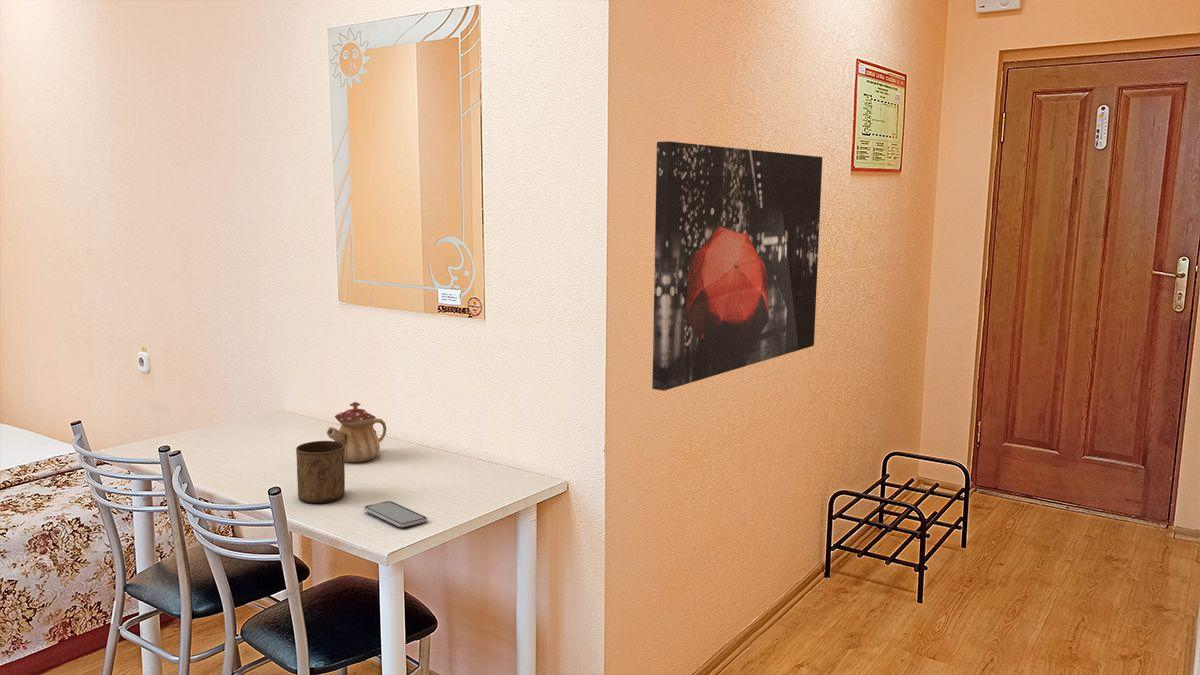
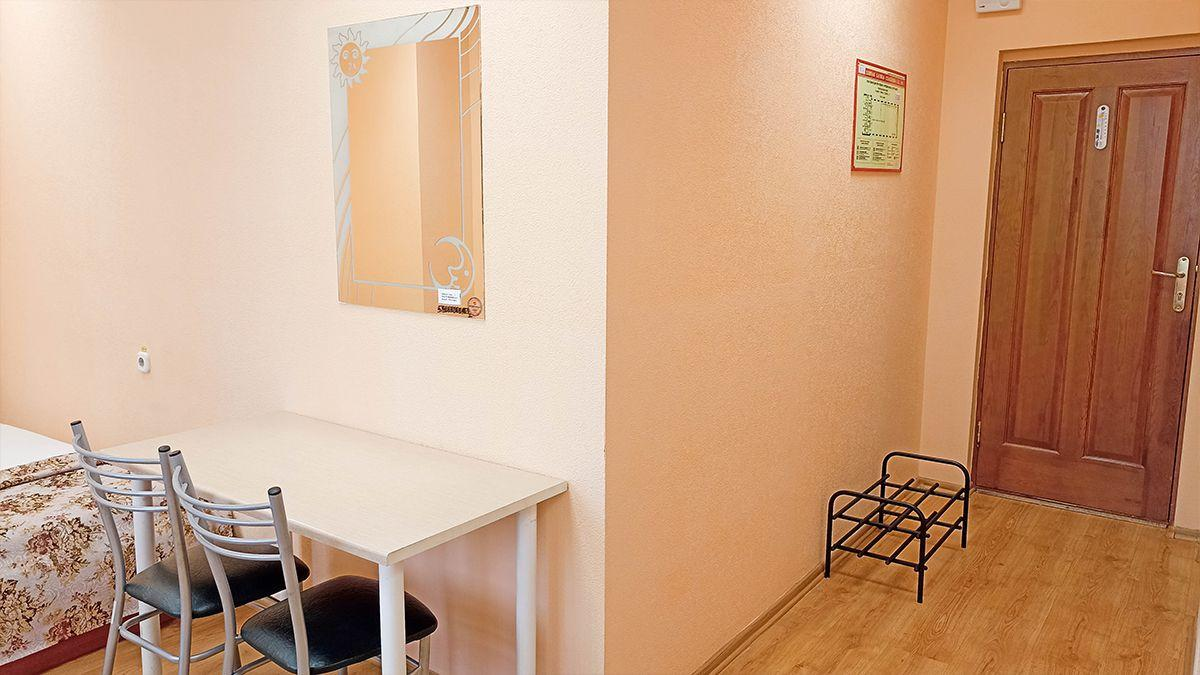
- cup [295,440,346,504]
- smartphone [363,500,428,528]
- teapot [326,401,387,463]
- wall art [651,140,823,392]
